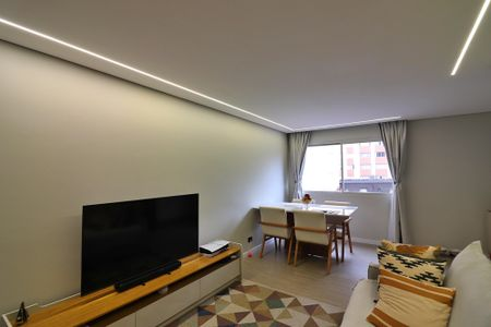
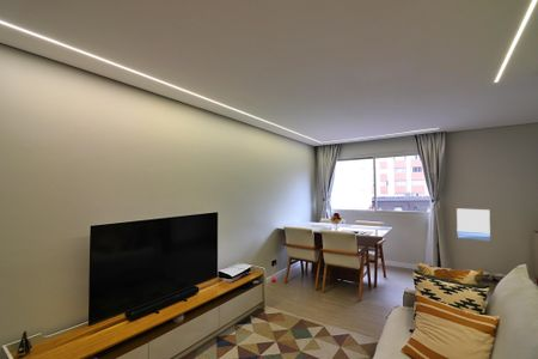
+ wall art [456,208,491,242]
